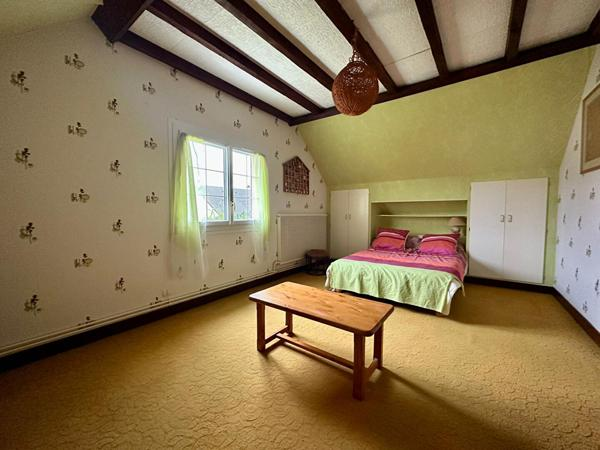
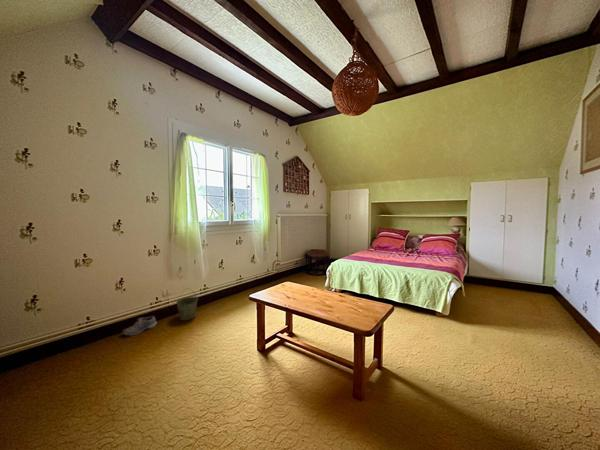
+ bucket [175,288,199,321]
+ shoe [121,315,158,337]
